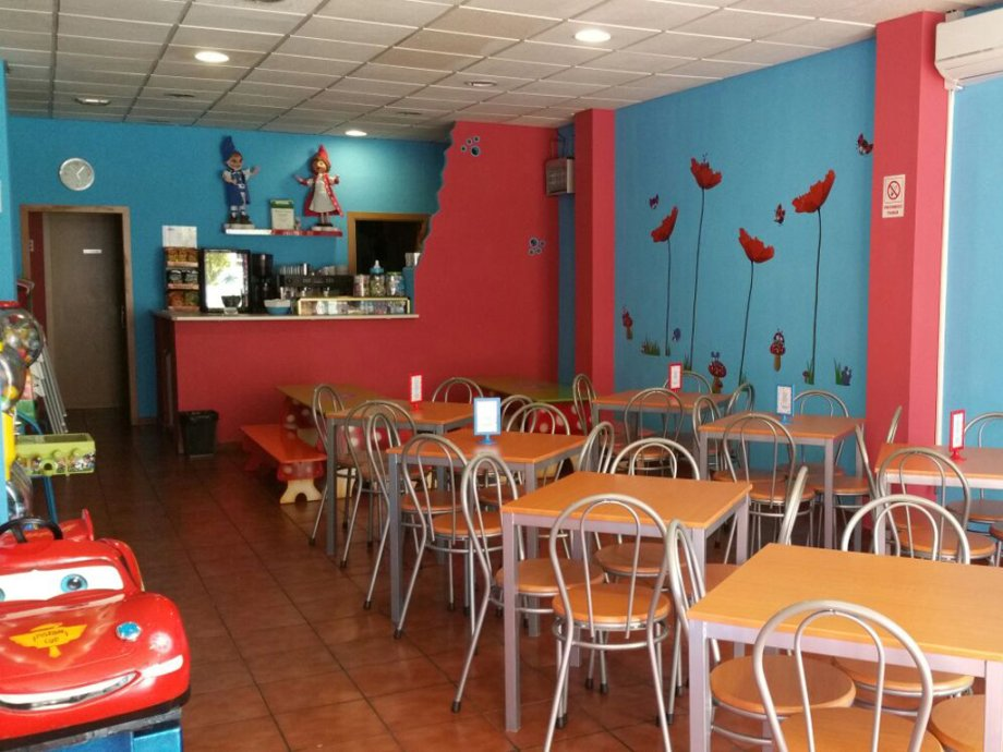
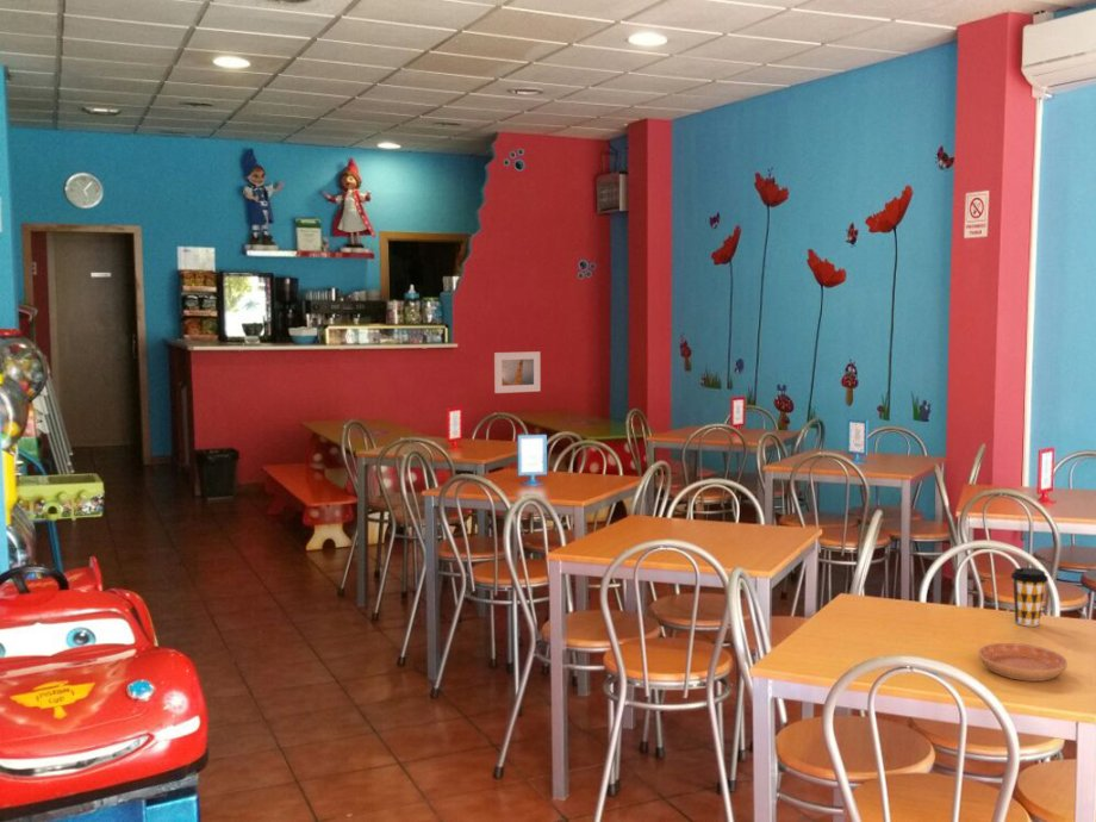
+ coffee cup [1010,567,1050,627]
+ saucer [977,642,1069,683]
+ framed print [493,350,542,394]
